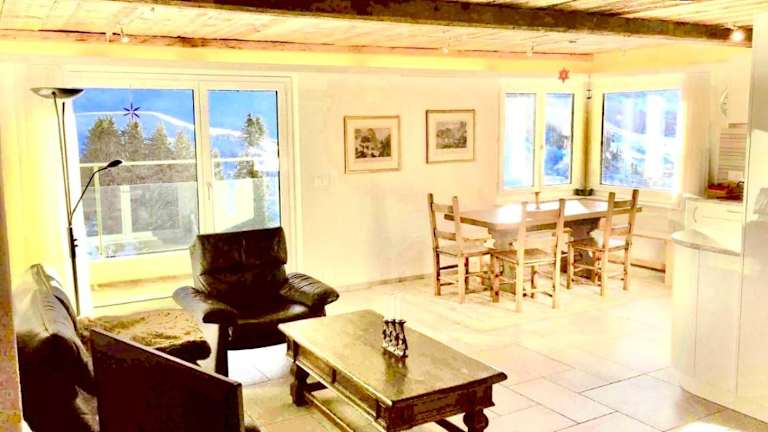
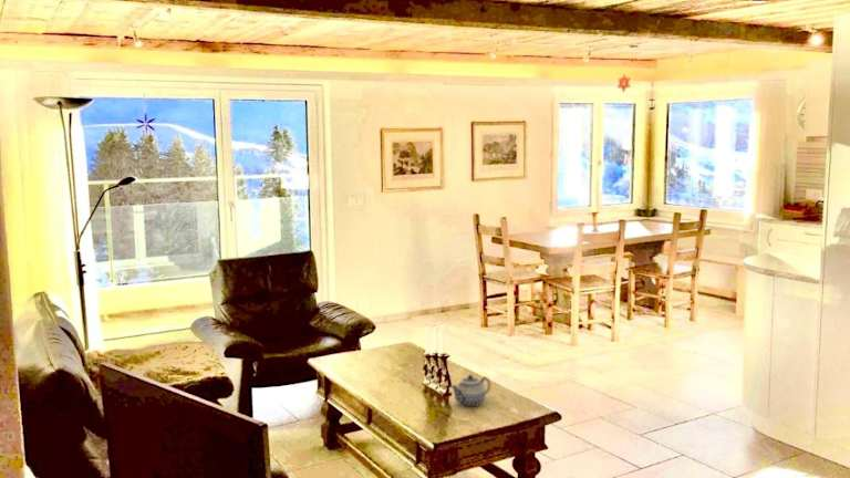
+ teapot [449,374,491,407]
